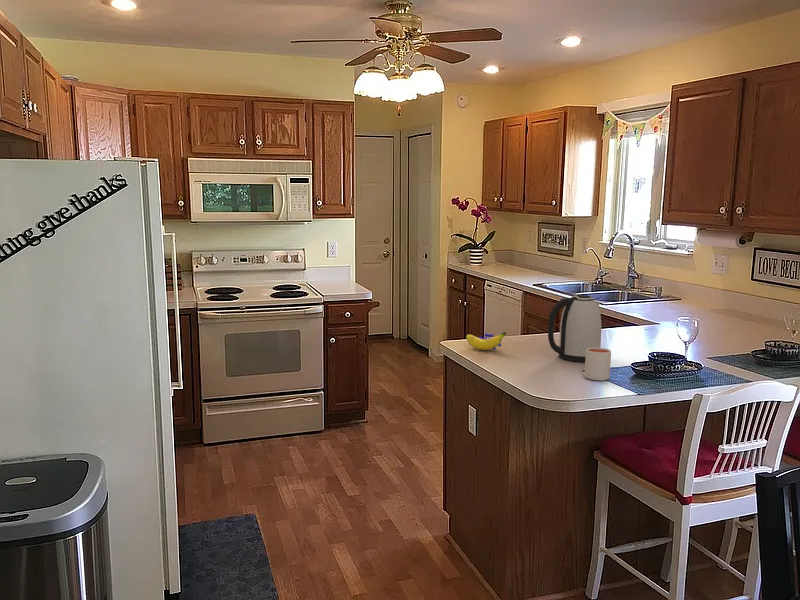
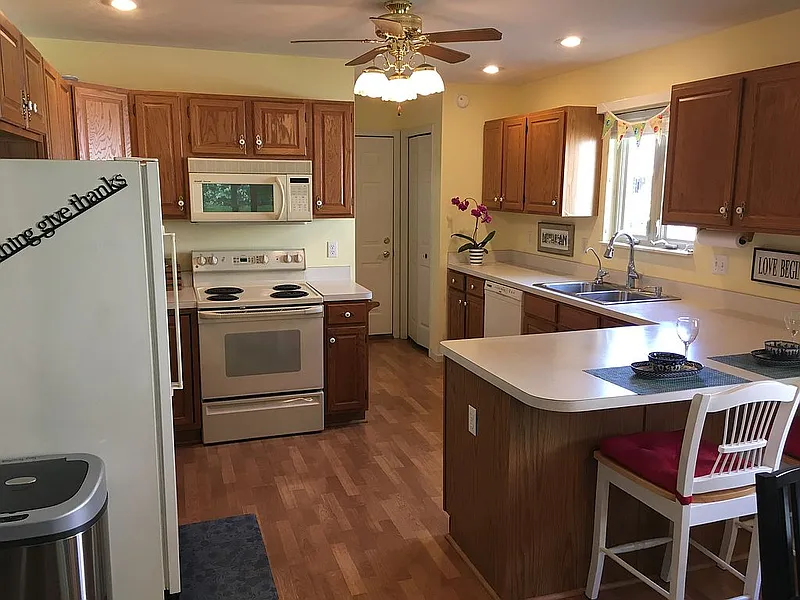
- kettle [547,293,603,363]
- mug [584,347,612,382]
- banana [465,331,508,351]
